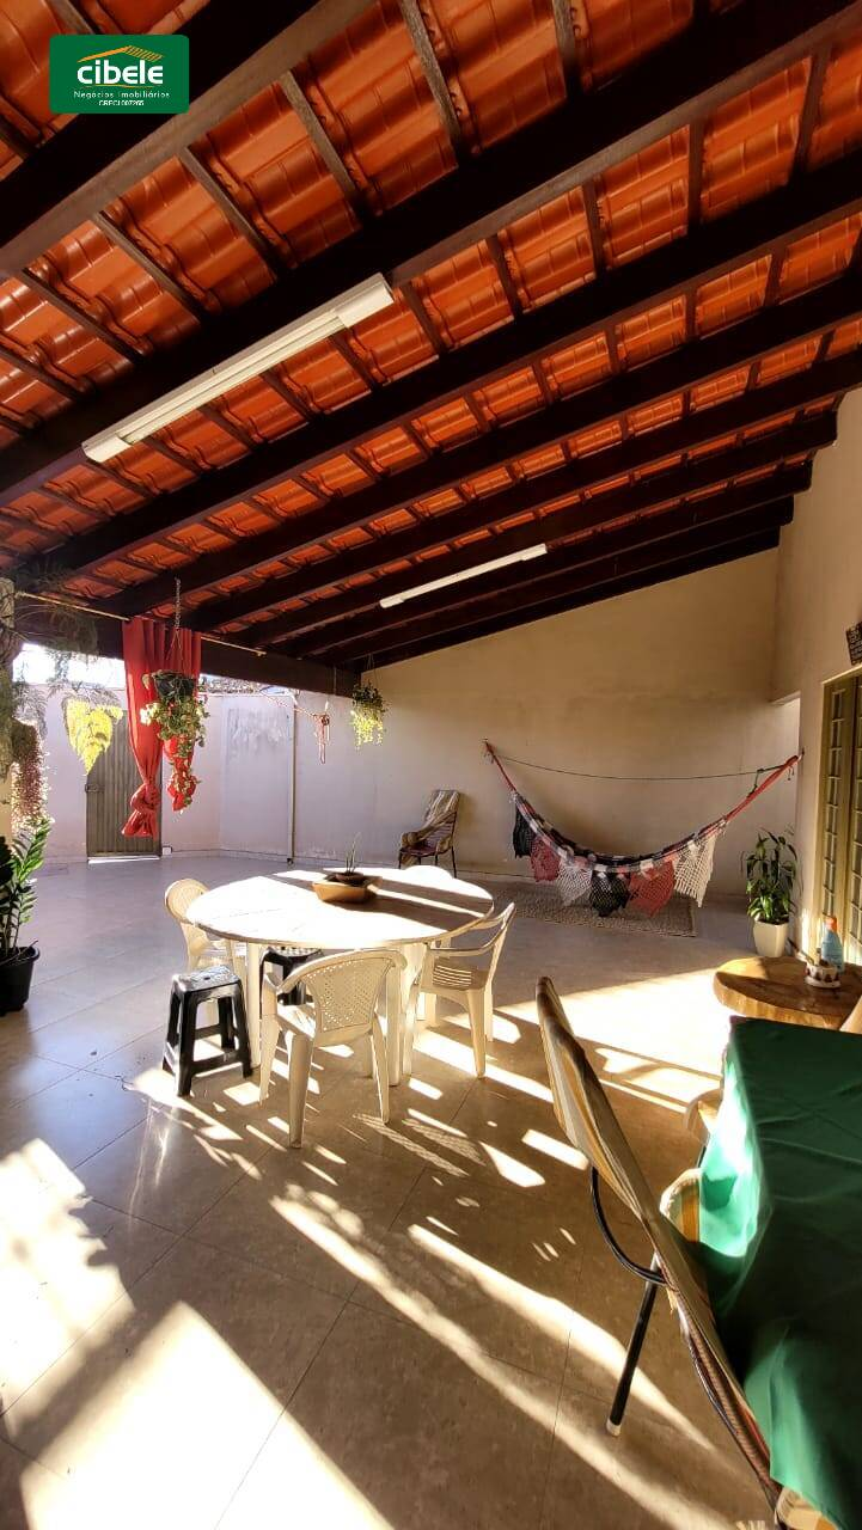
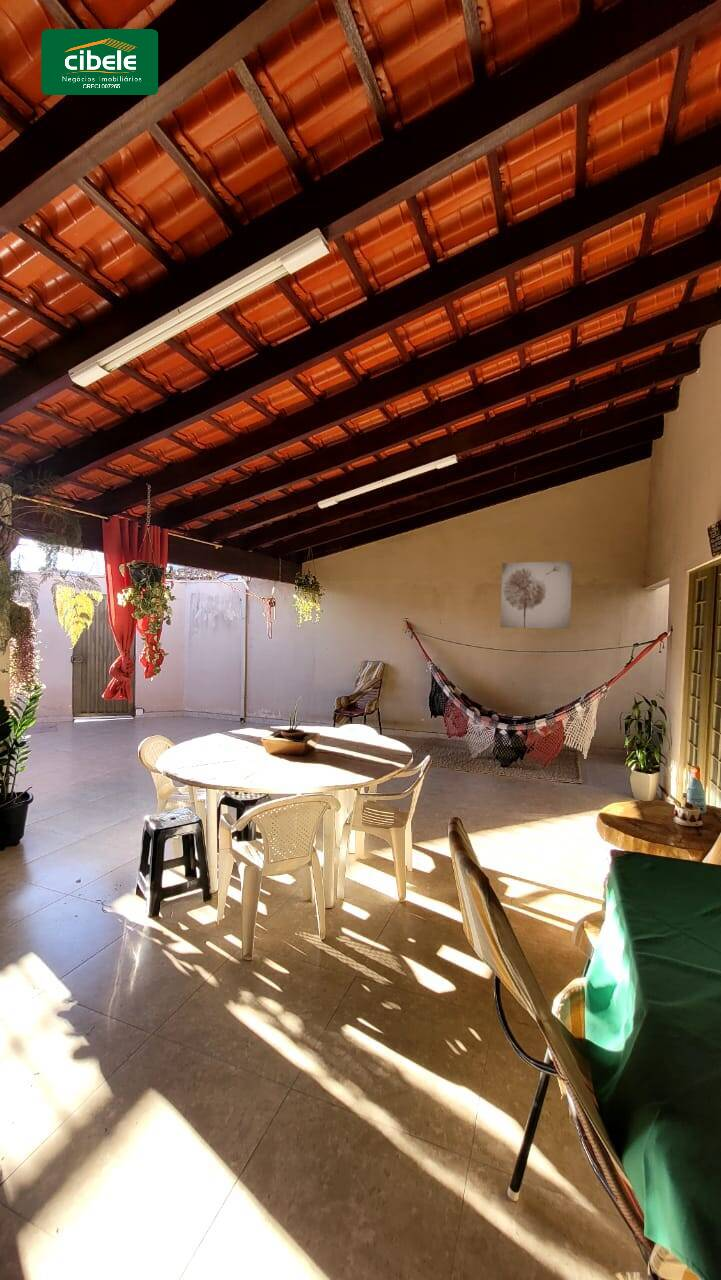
+ wall art [500,560,573,630]
